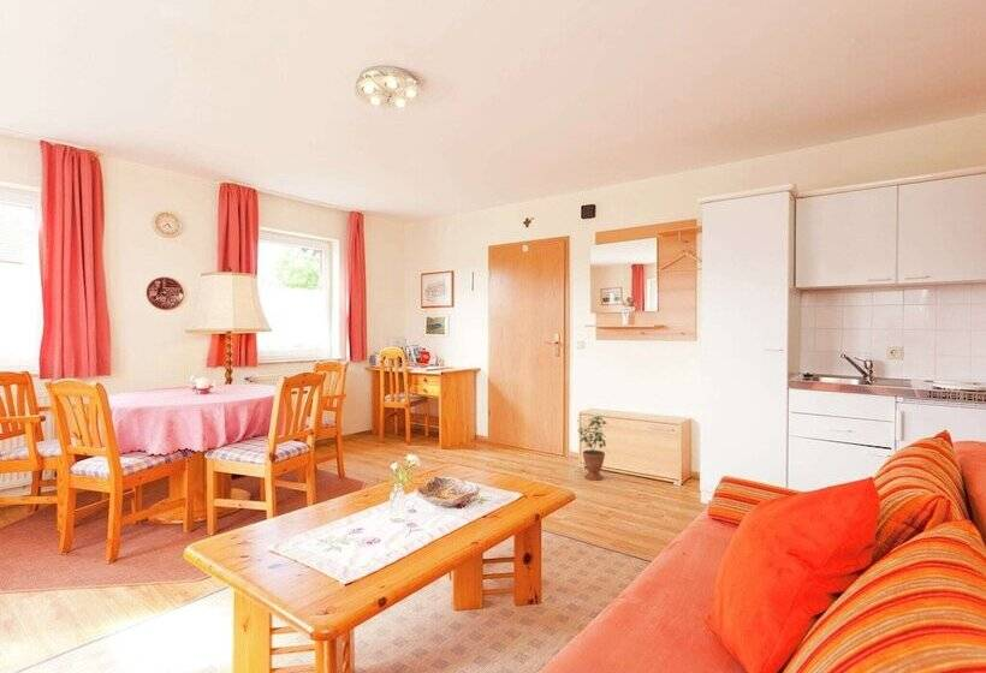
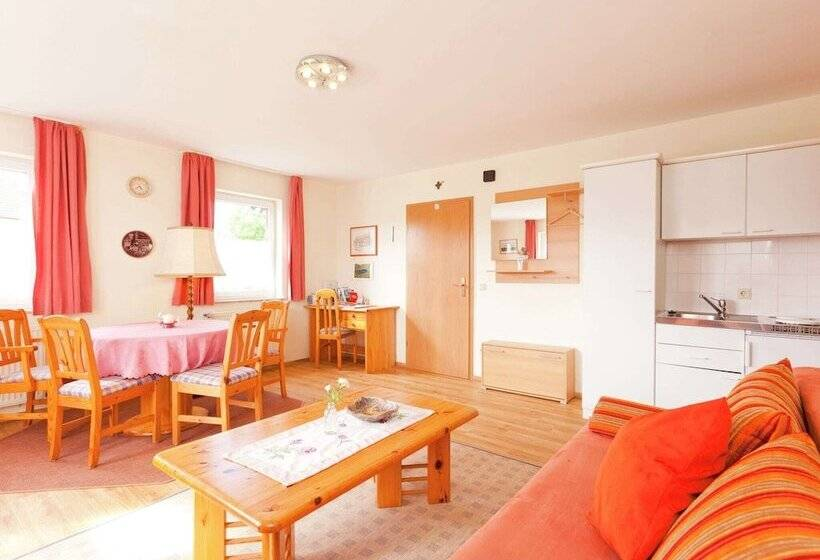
- potted plant [577,415,607,482]
